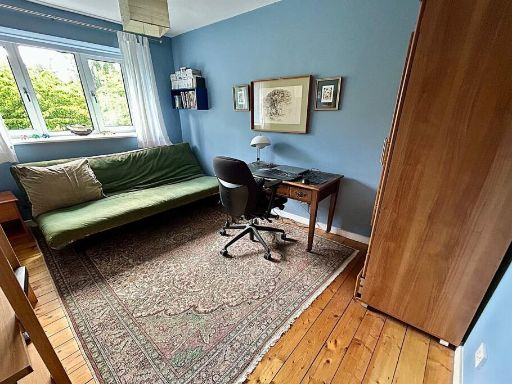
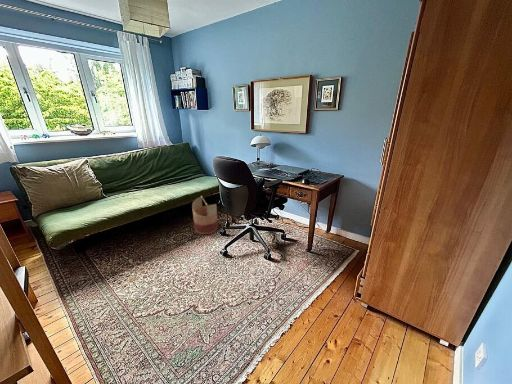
+ basket [191,195,219,235]
